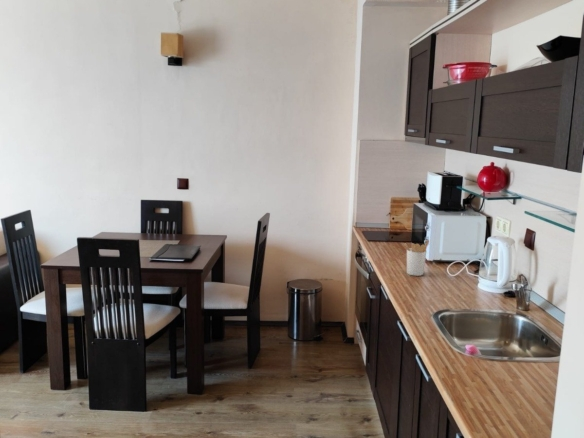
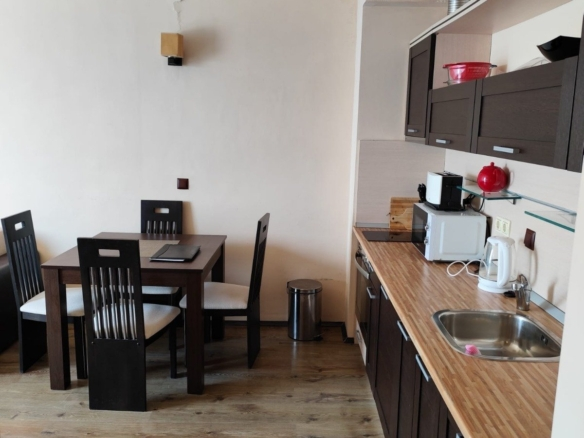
- utensil holder [403,239,430,277]
